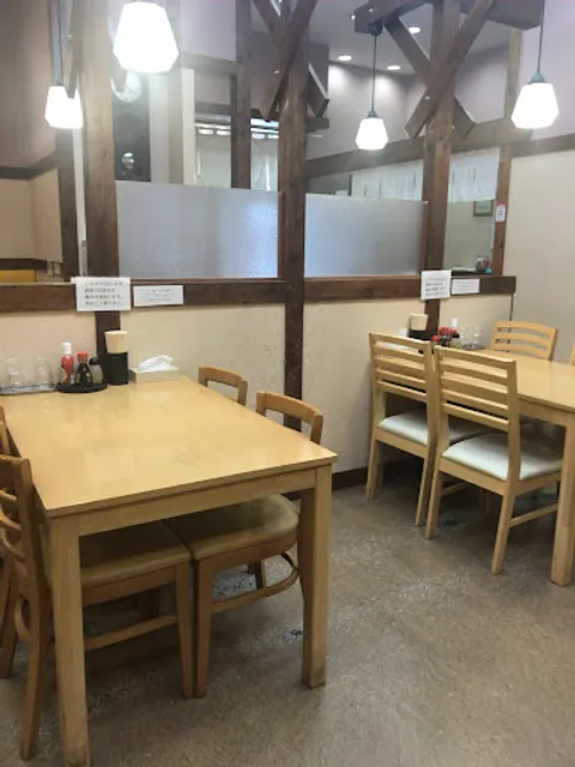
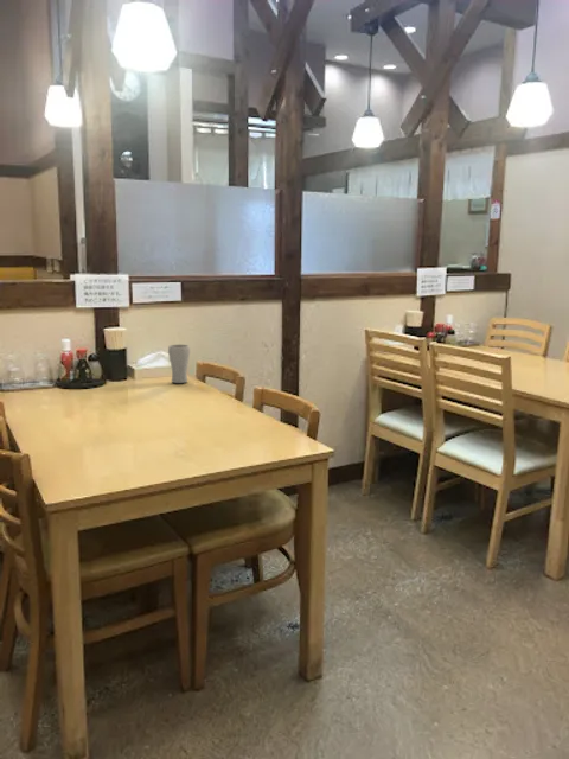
+ drinking glass [167,344,191,384]
